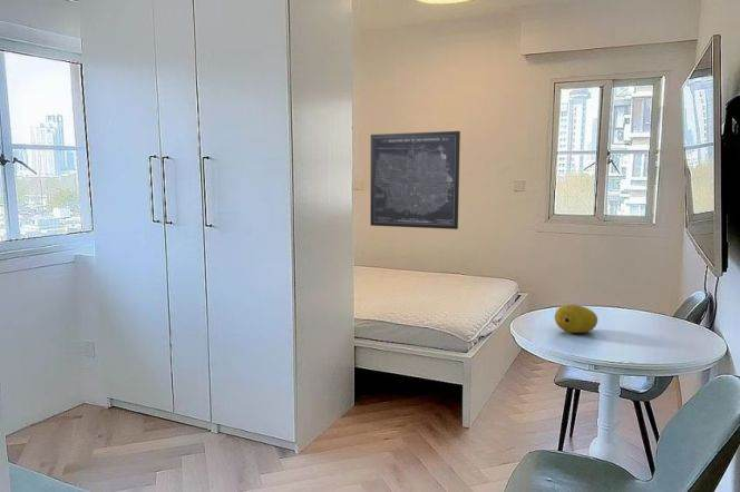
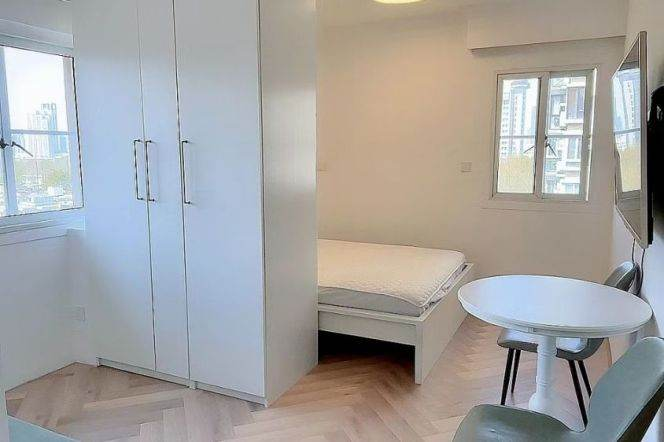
- wall art [369,130,461,230]
- fruit [554,303,598,334]
